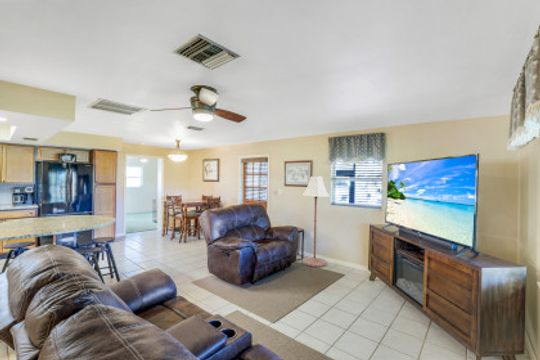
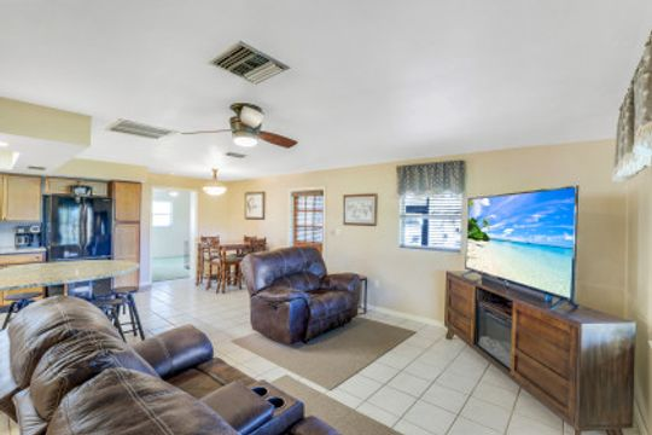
- floor lamp [302,175,331,268]
